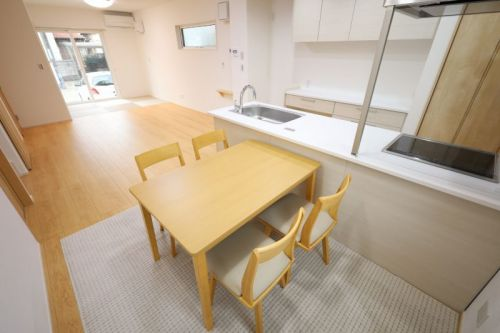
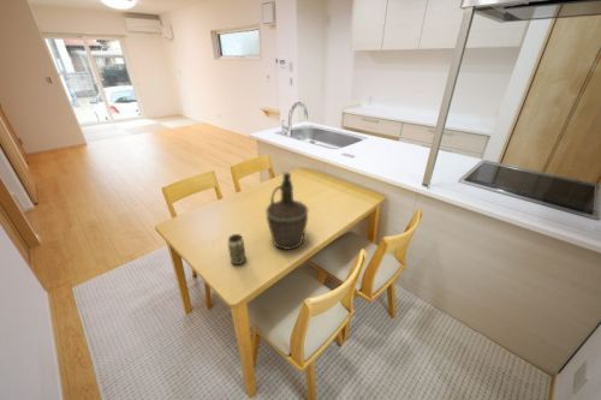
+ bottle [264,171,309,251]
+ beverage can [226,233,248,265]
